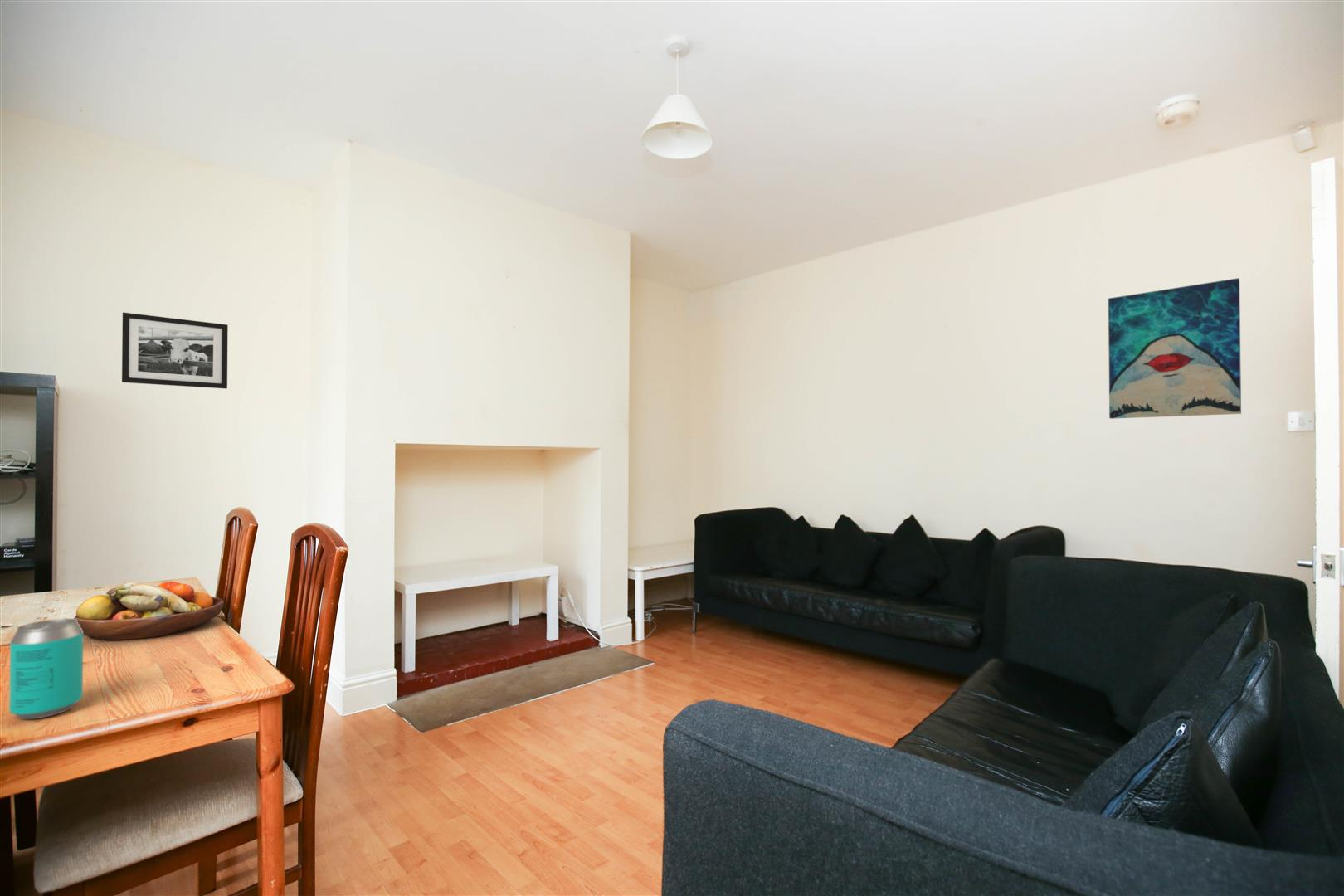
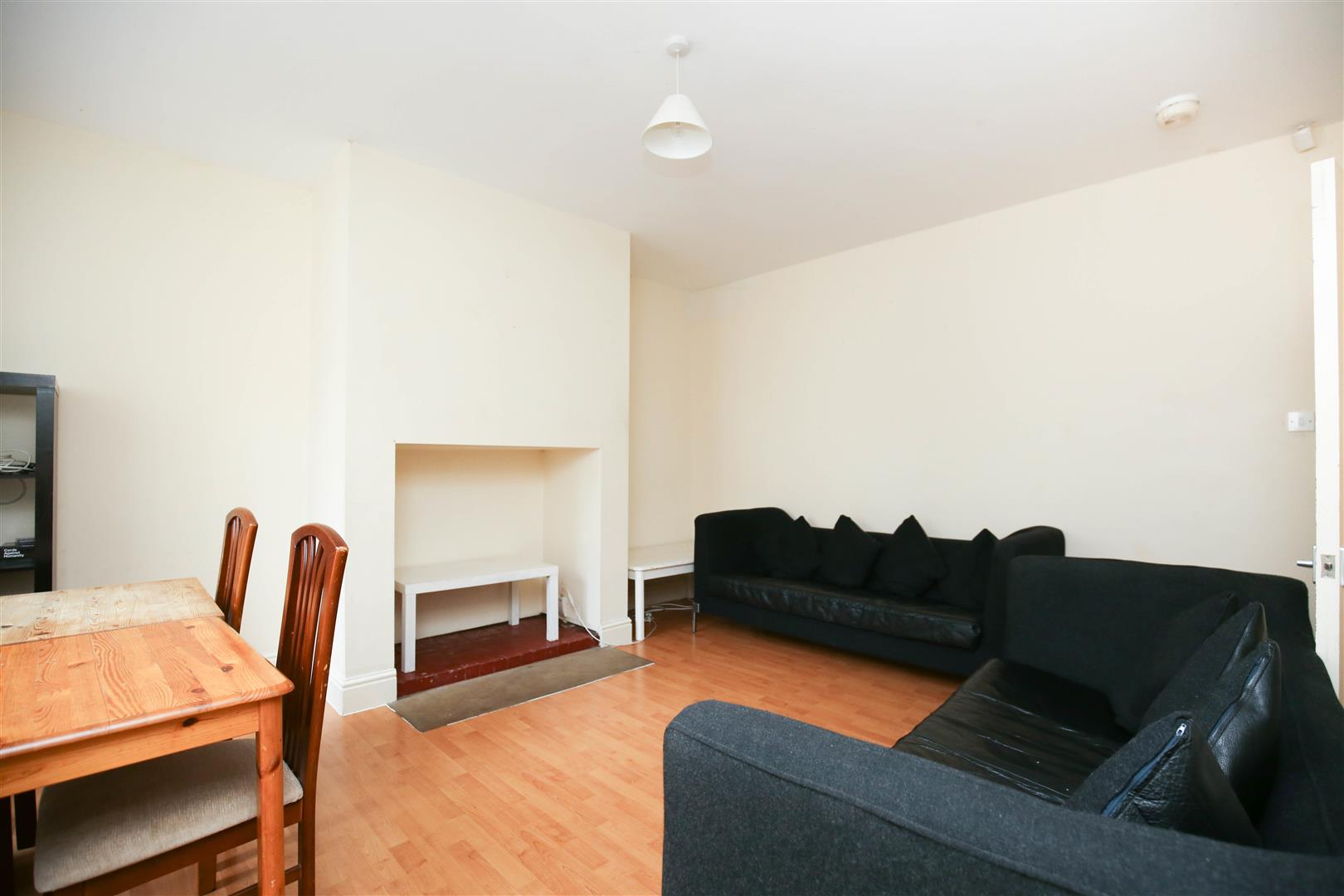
- beverage can [8,618,84,720]
- picture frame [121,311,229,389]
- fruit bowl [73,581,225,641]
- wall art [1108,277,1242,420]
